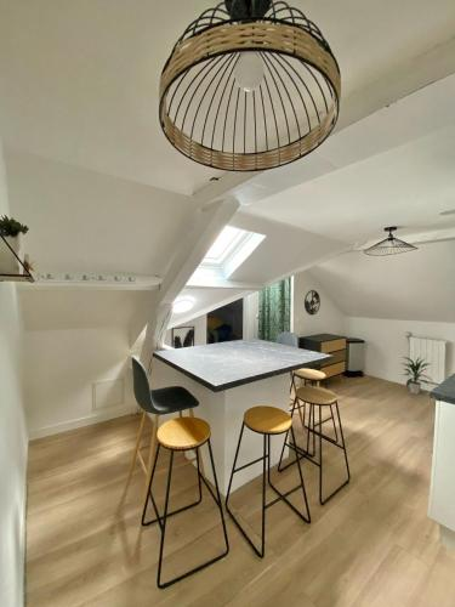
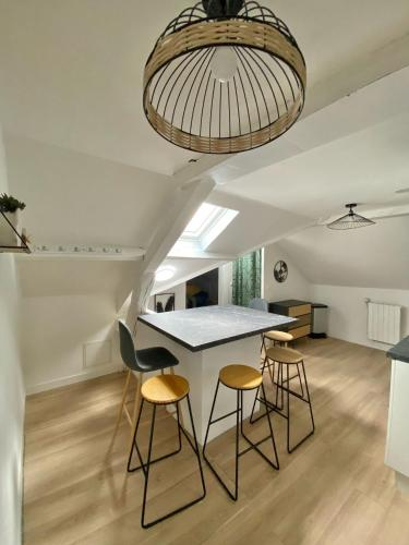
- indoor plant [399,354,433,396]
